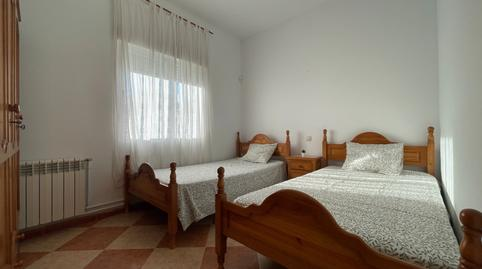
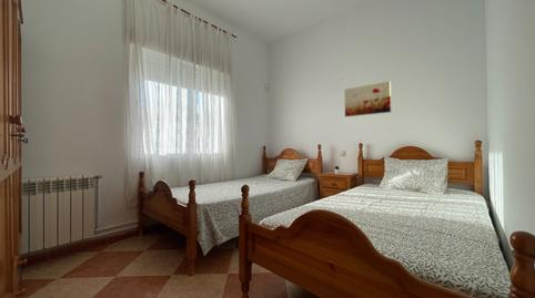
+ wall art [344,80,392,117]
